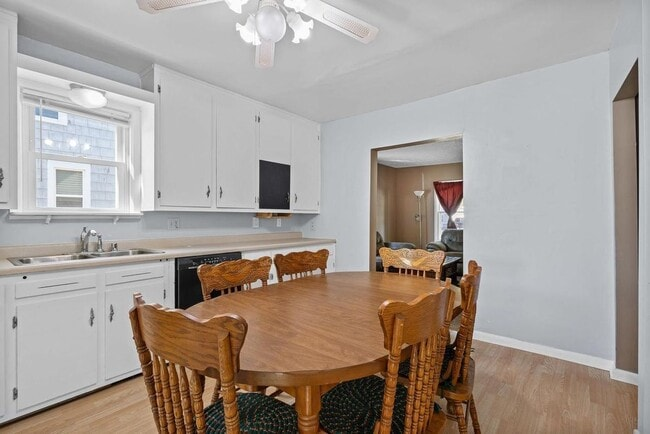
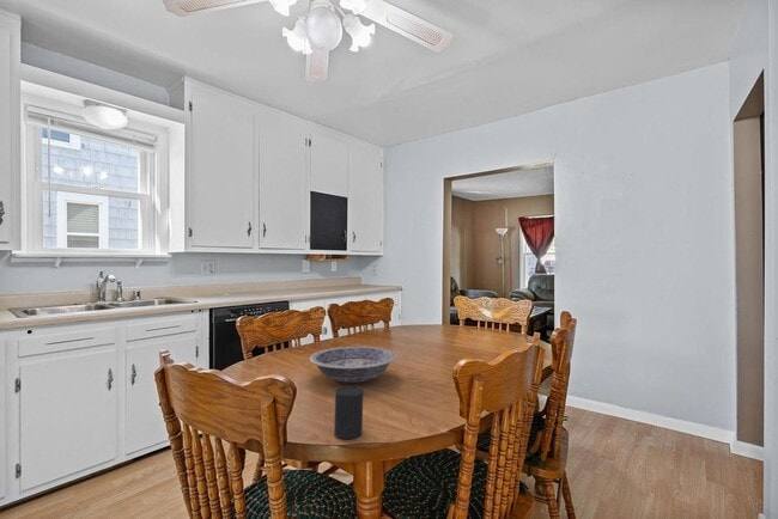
+ cup [333,385,364,440]
+ bowl [309,346,397,384]
